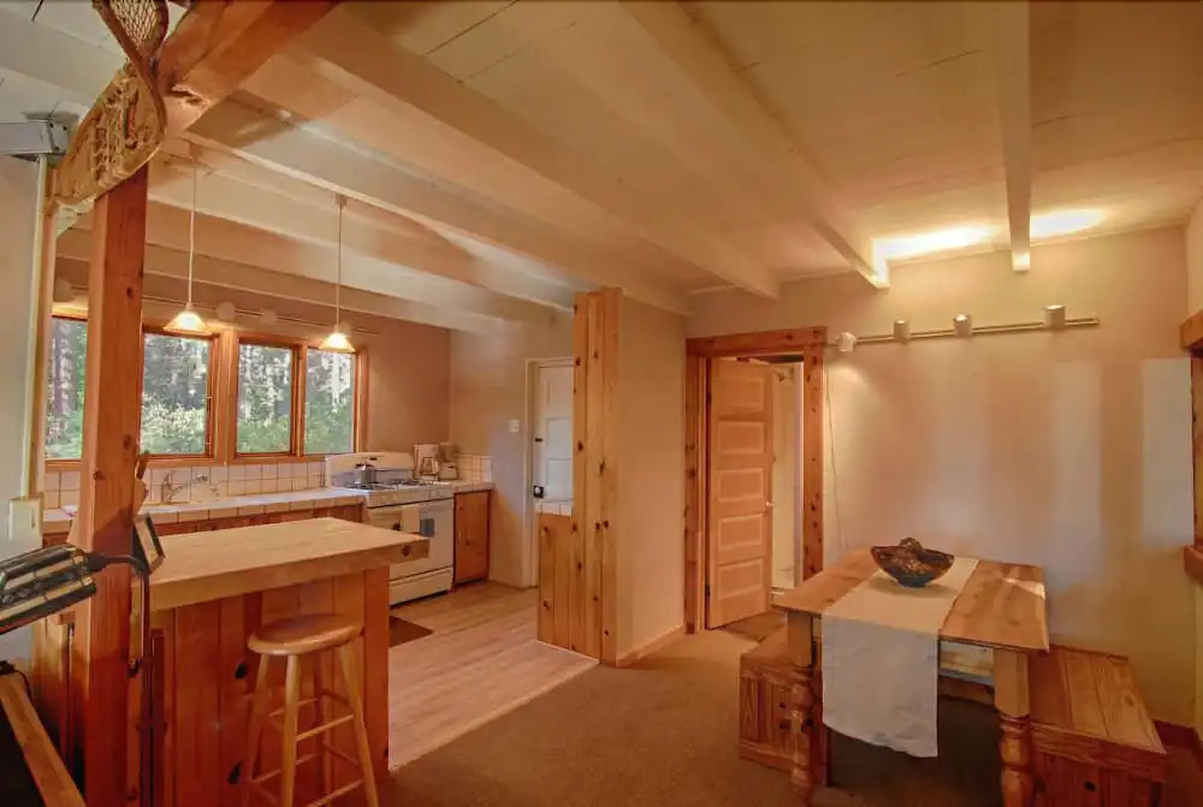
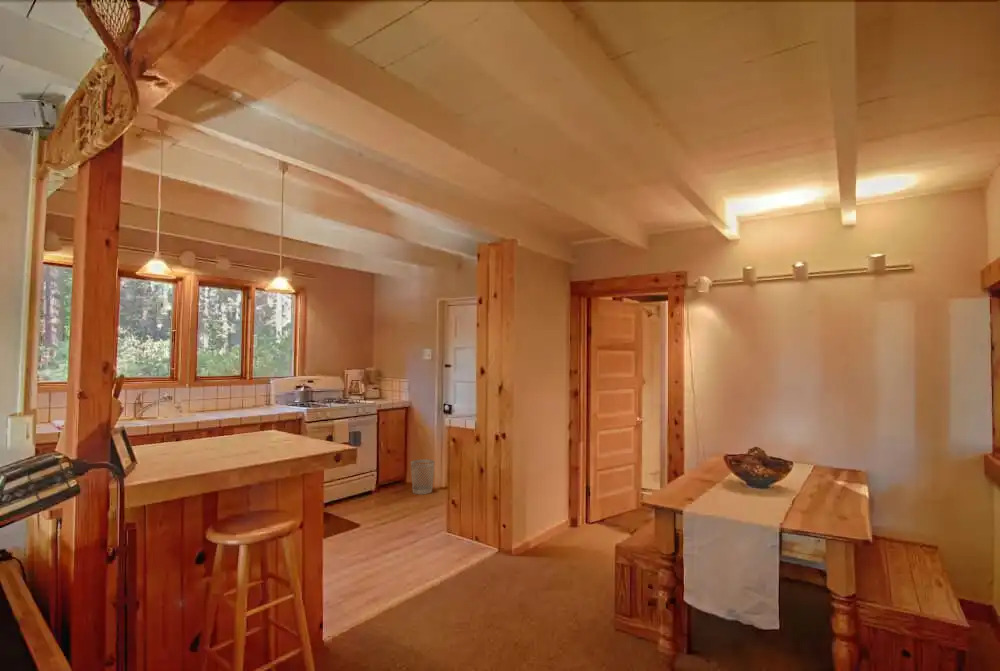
+ wastebasket [410,459,436,495]
